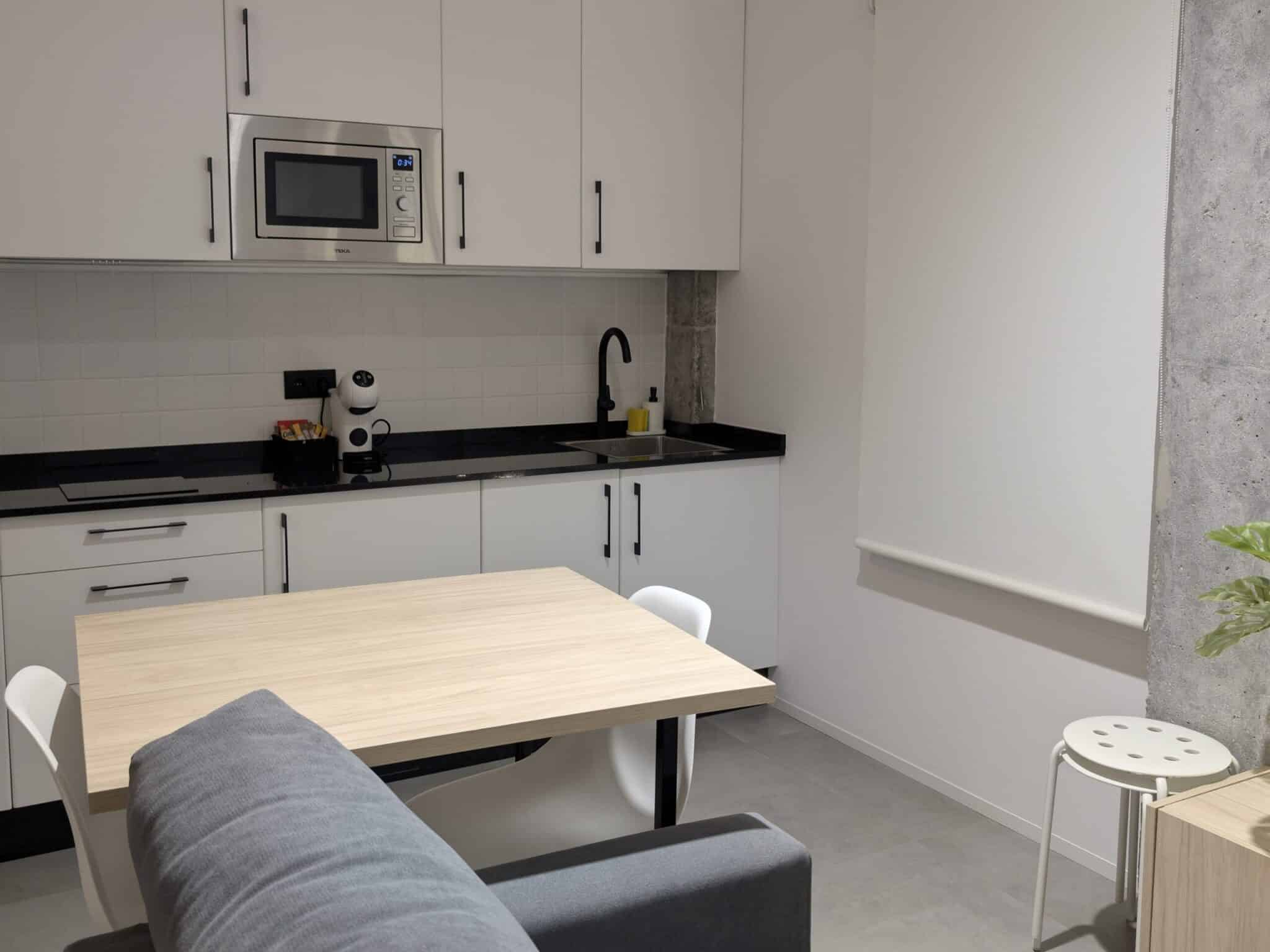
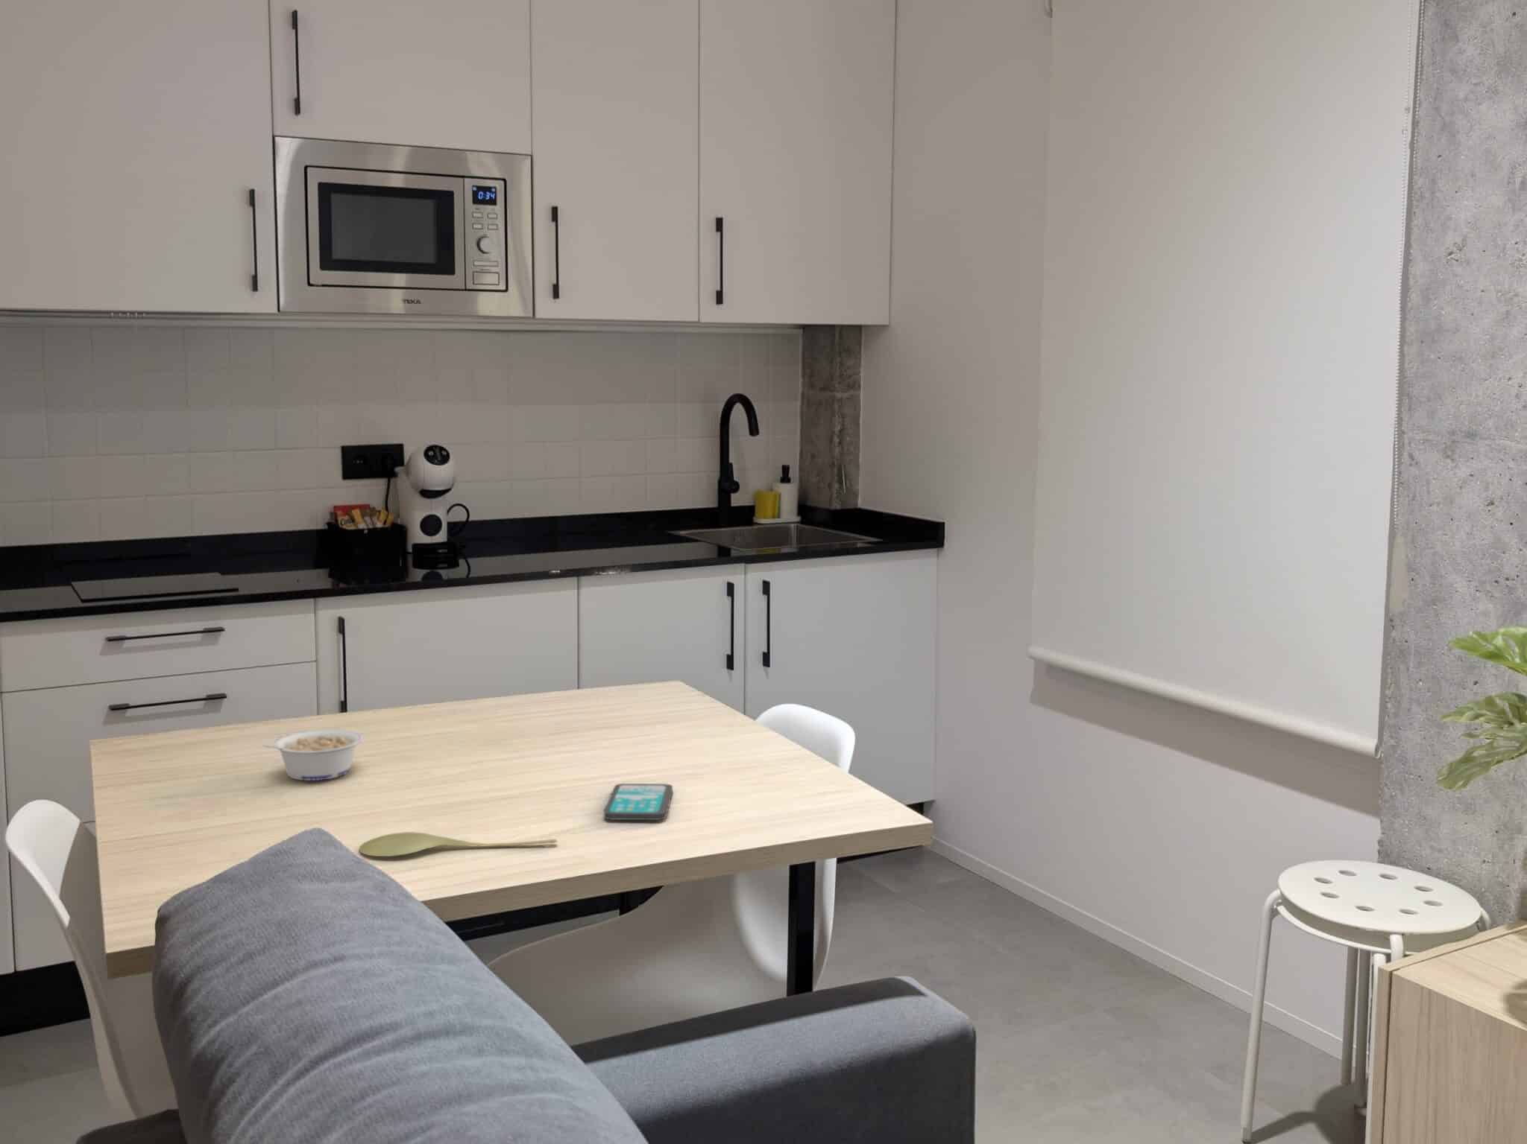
+ spoon [358,832,558,857]
+ smartphone [604,782,675,821]
+ legume [262,728,364,781]
